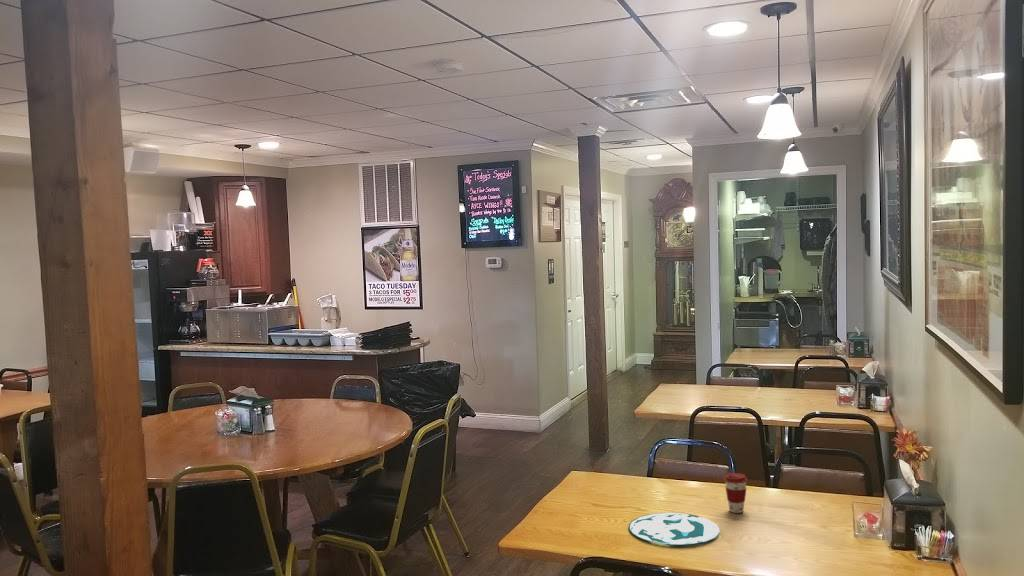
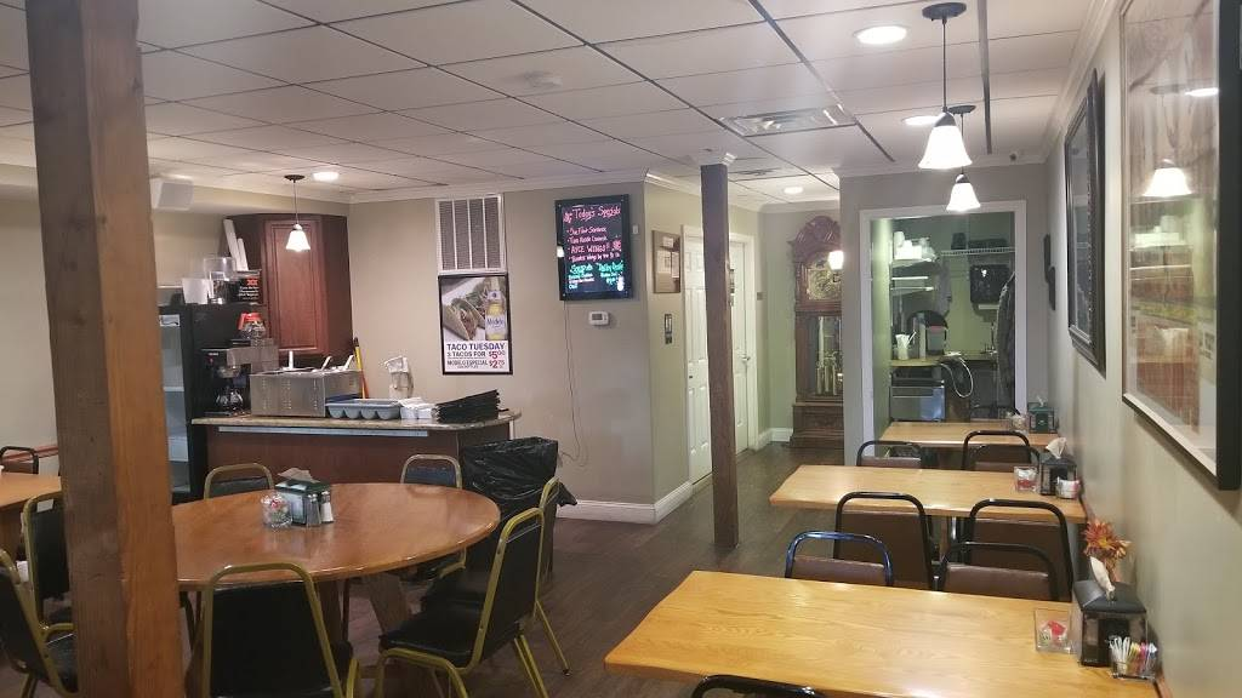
- plate [628,512,720,546]
- coffee cup [723,472,748,514]
